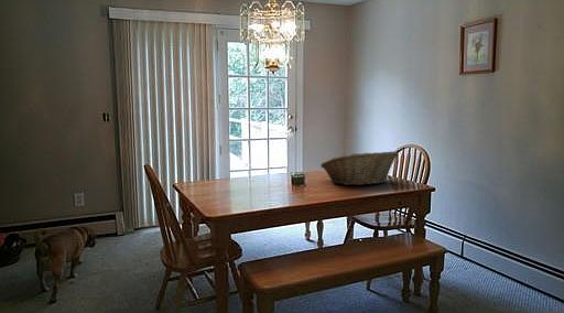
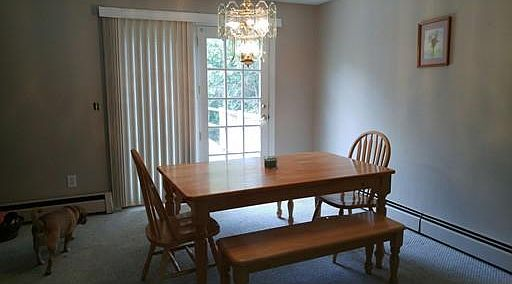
- fruit basket [319,150,399,186]
